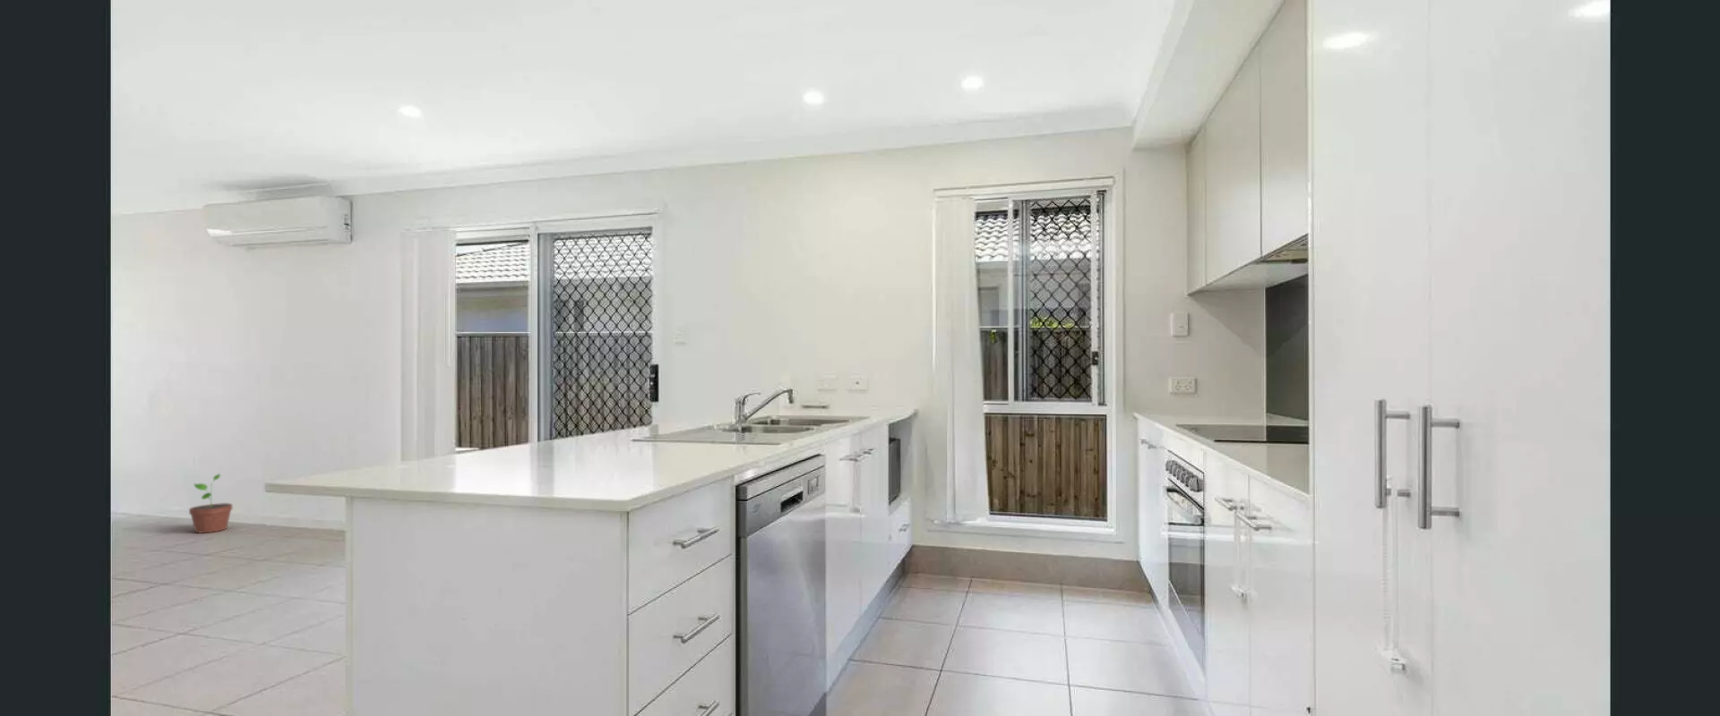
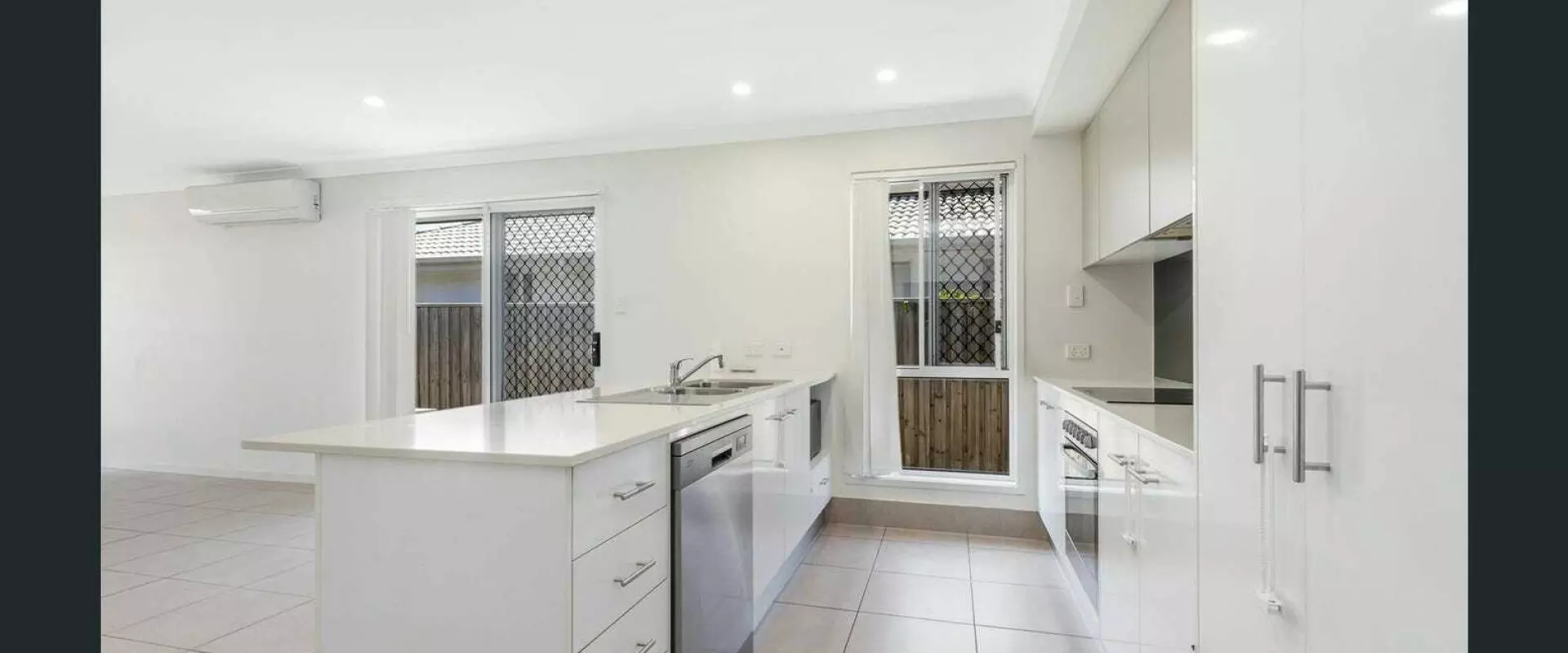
- potted plant [188,473,233,534]
